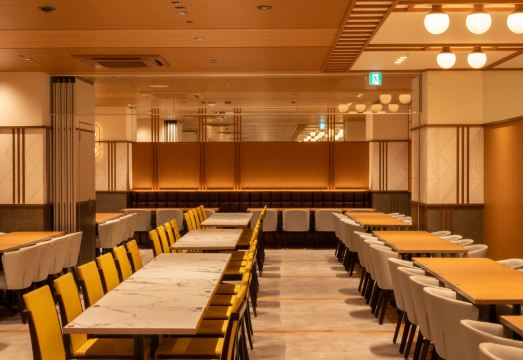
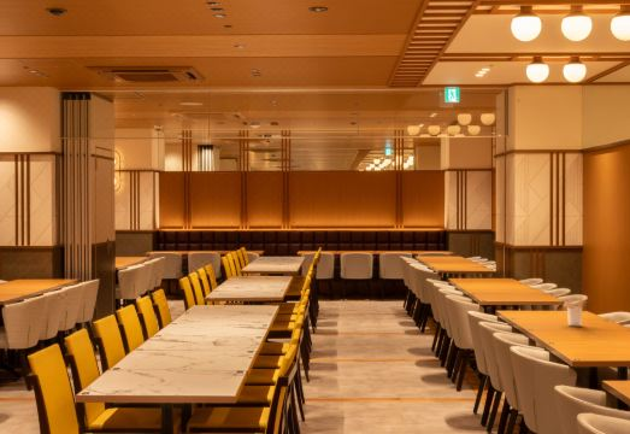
+ utensil holder [563,299,584,327]
